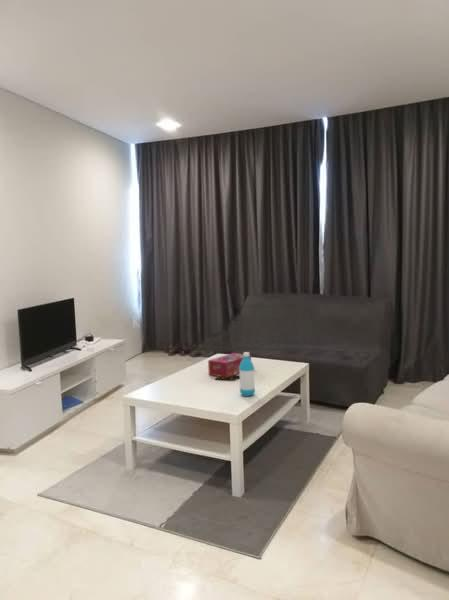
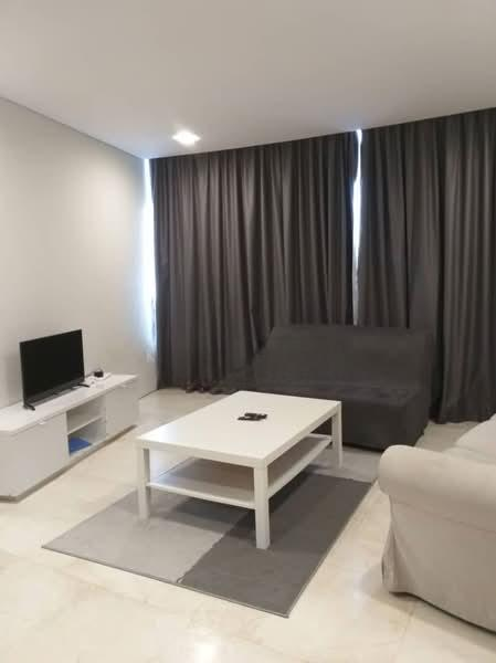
- water bottle [239,351,256,397]
- tissue box [207,352,252,379]
